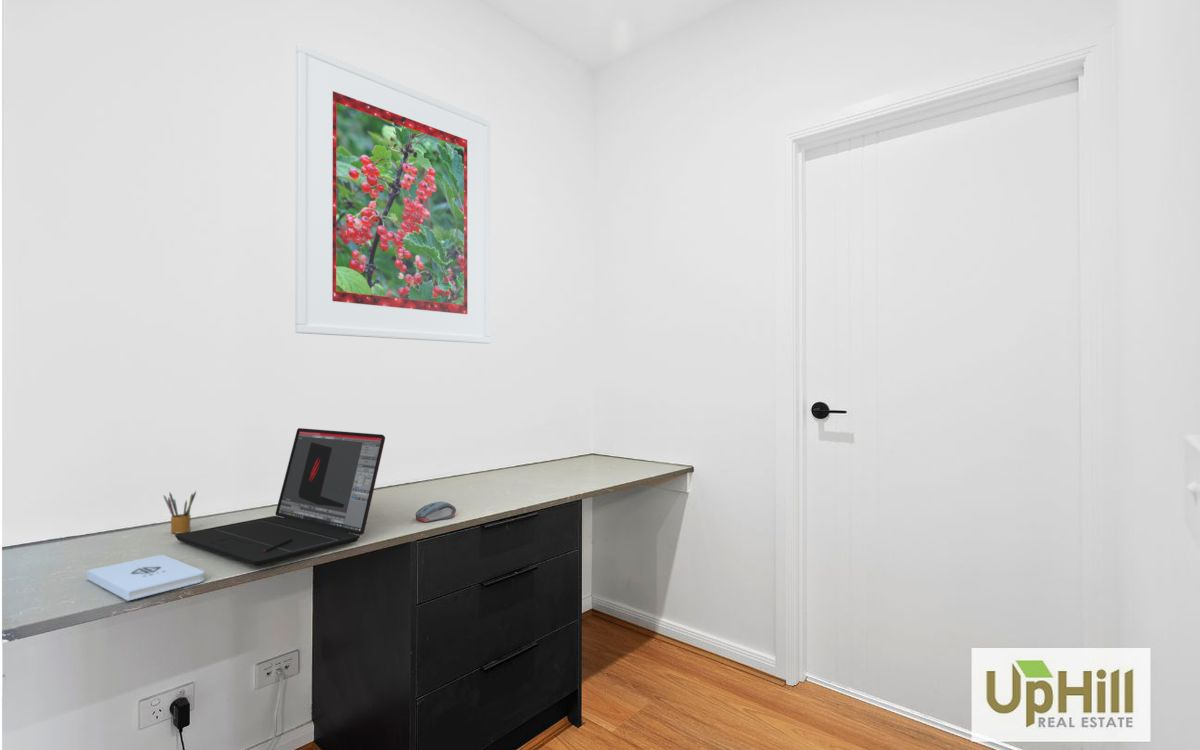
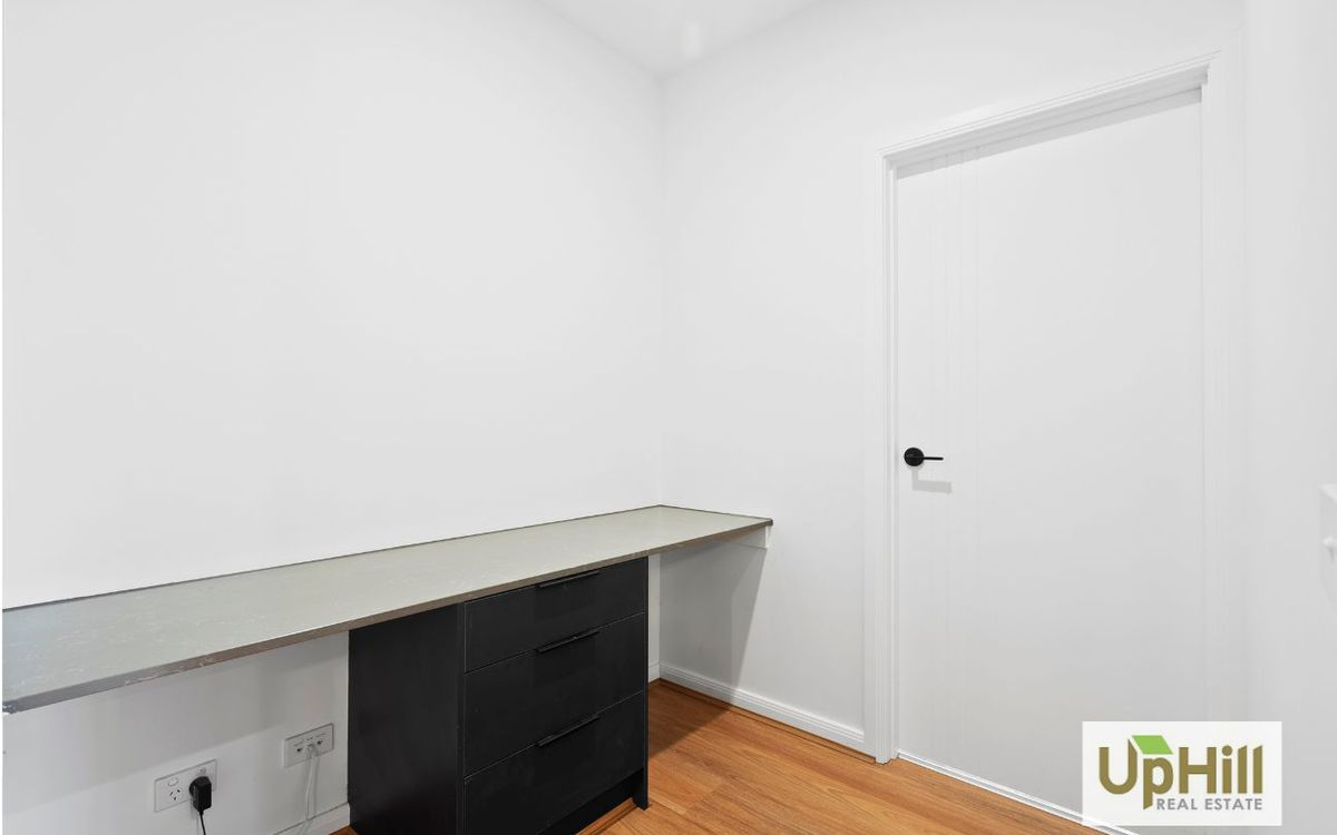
- laptop [174,427,386,567]
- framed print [294,42,491,345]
- computer mouse [414,501,457,523]
- notepad [86,554,205,602]
- pencil box [163,490,197,534]
